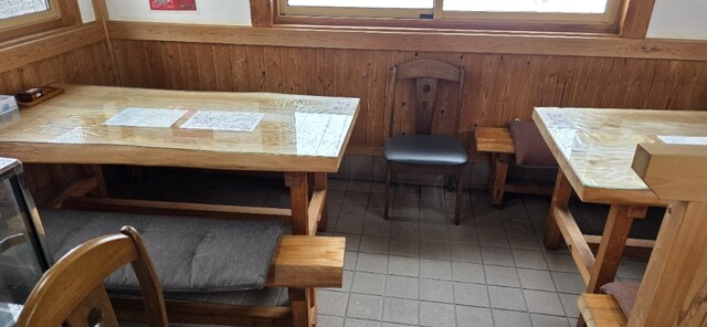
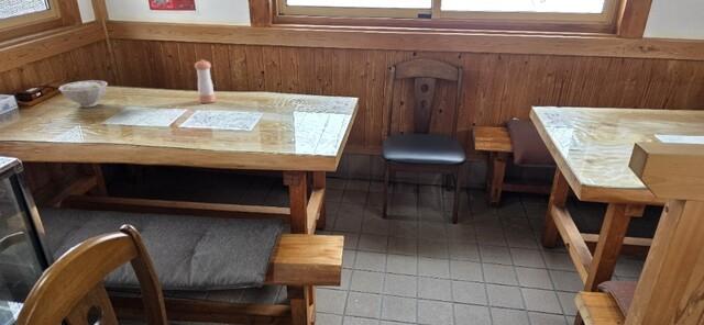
+ pepper shaker [194,58,217,104]
+ bowl [58,79,109,109]
